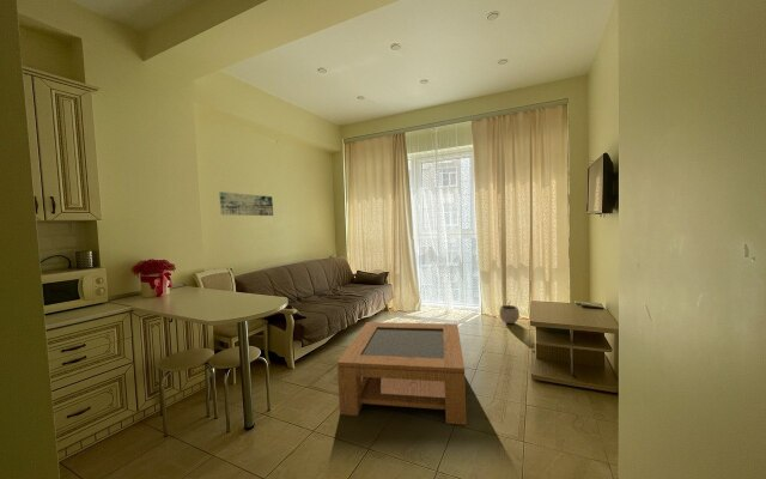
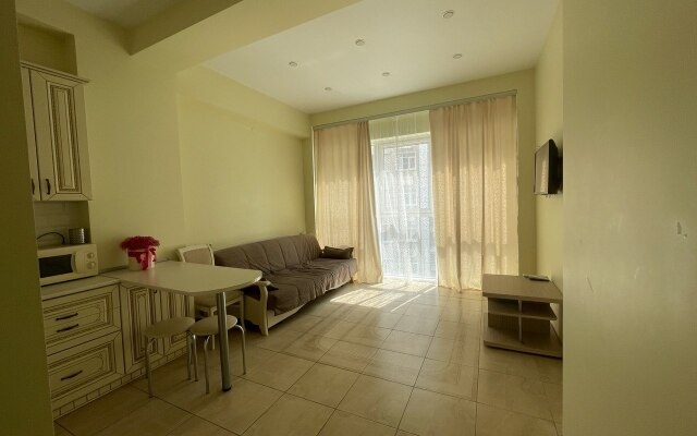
- coffee table [336,321,468,426]
- wall art [218,190,274,217]
- plant pot [498,301,521,325]
